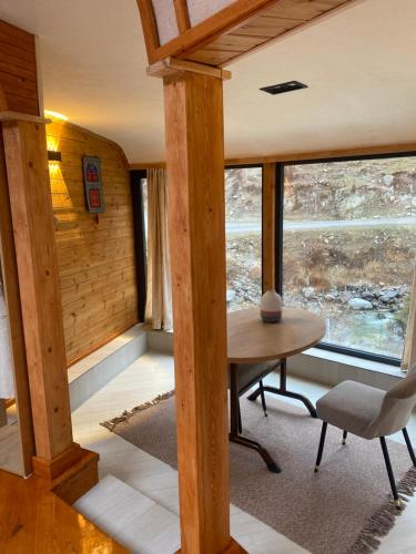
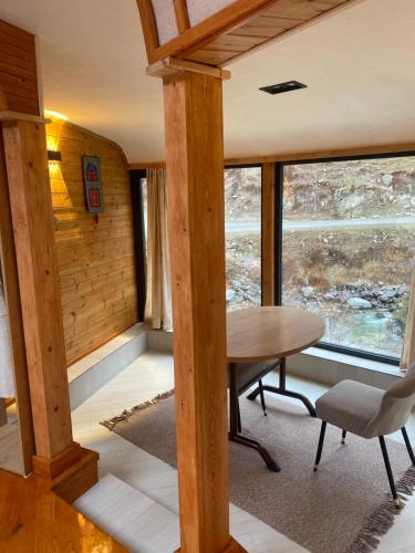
- vase [260,289,283,324]
